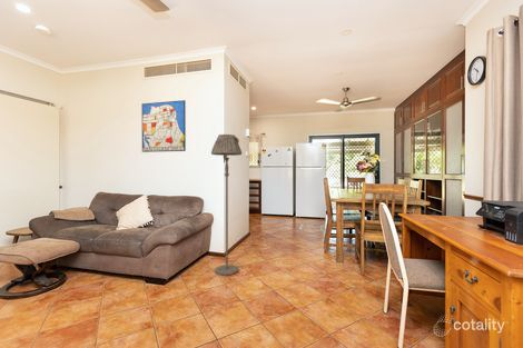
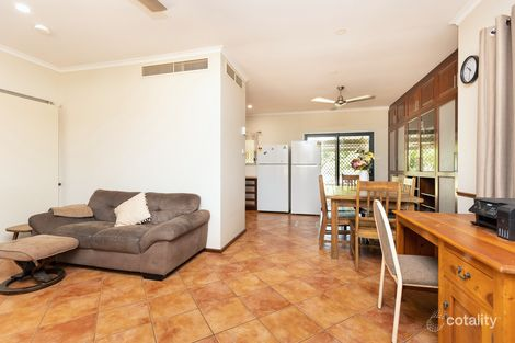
- floor lamp [210,133,243,277]
- wall art [140,99,187,153]
